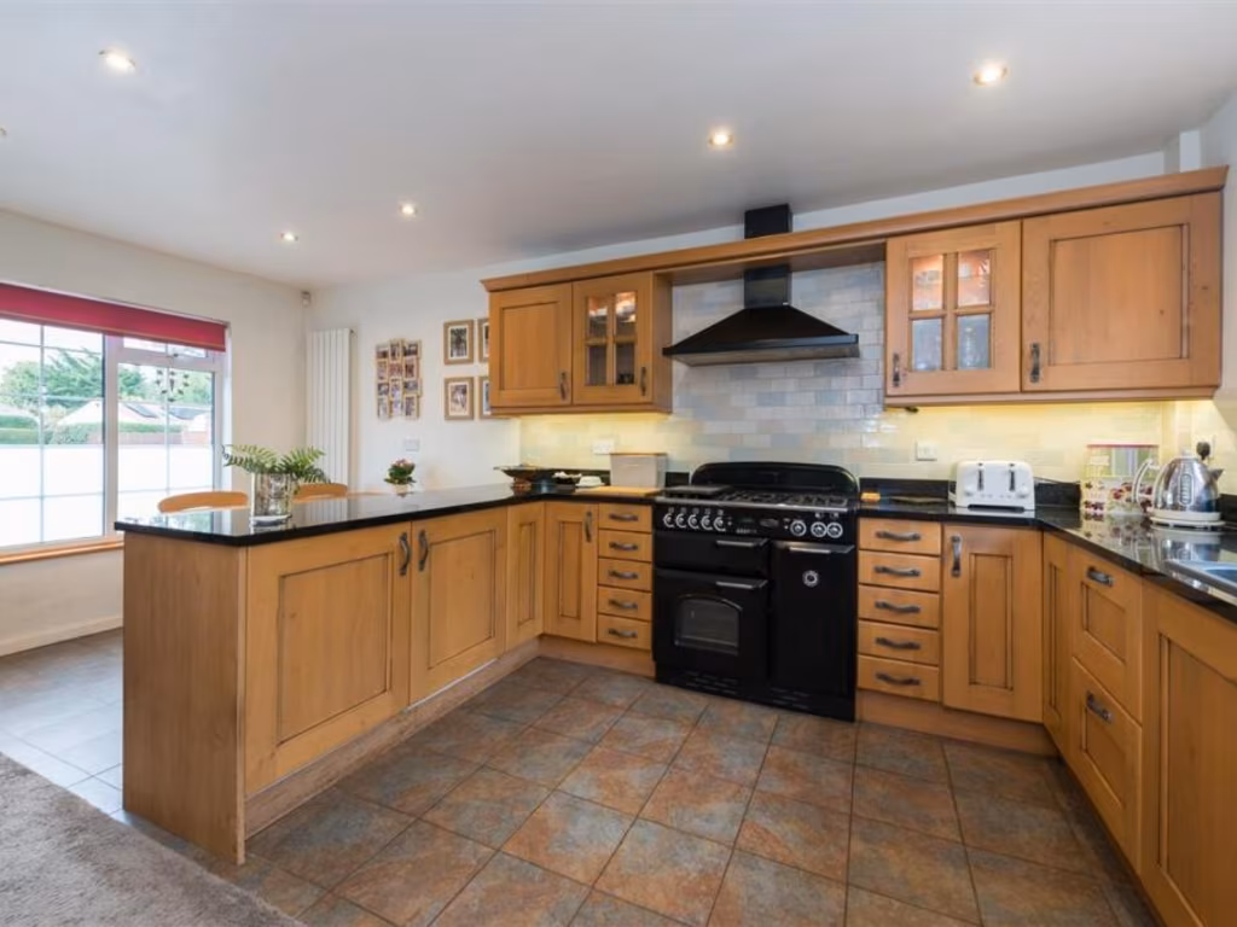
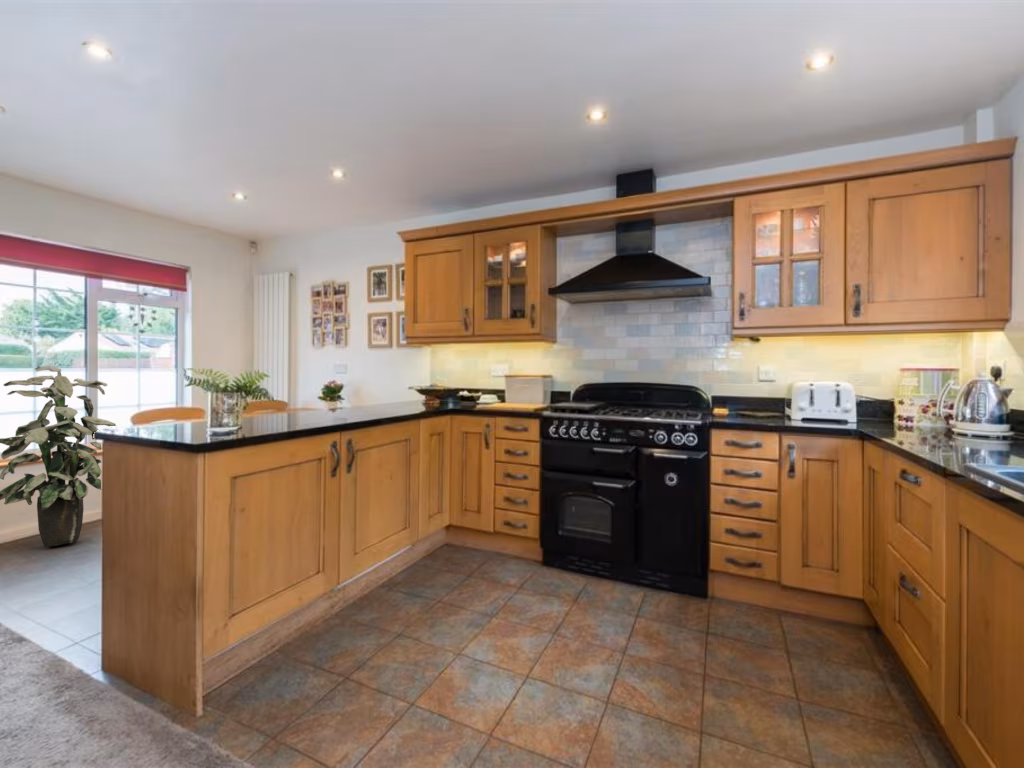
+ indoor plant [0,365,117,548]
